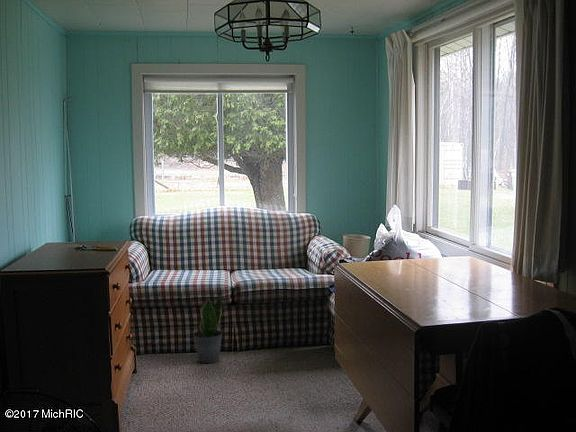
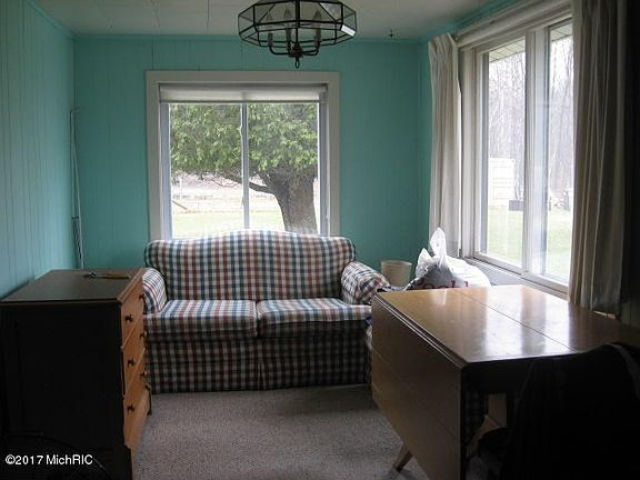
- potted plant [192,296,224,364]
